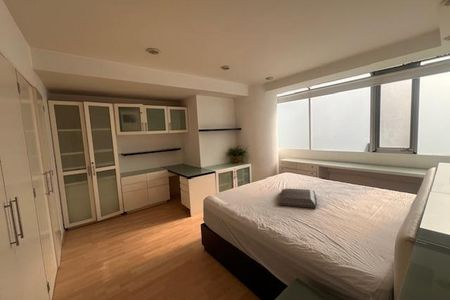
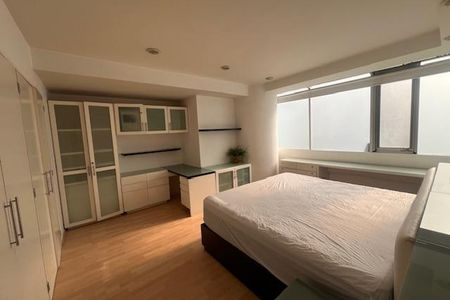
- serving tray [277,187,318,209]
